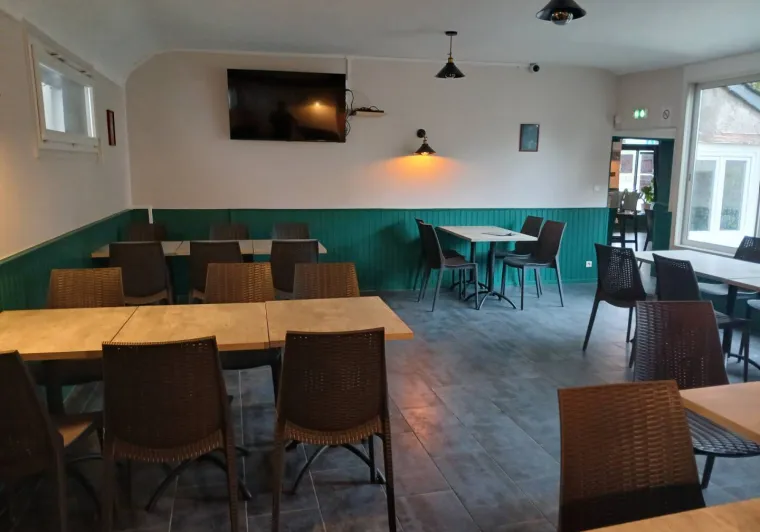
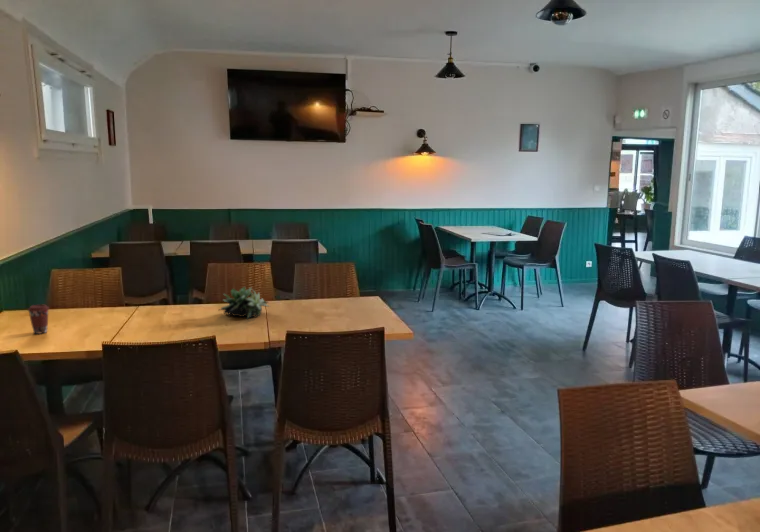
+ succulent plant [219,286,270,320]
+ coffee cup [27,304,50,335]
